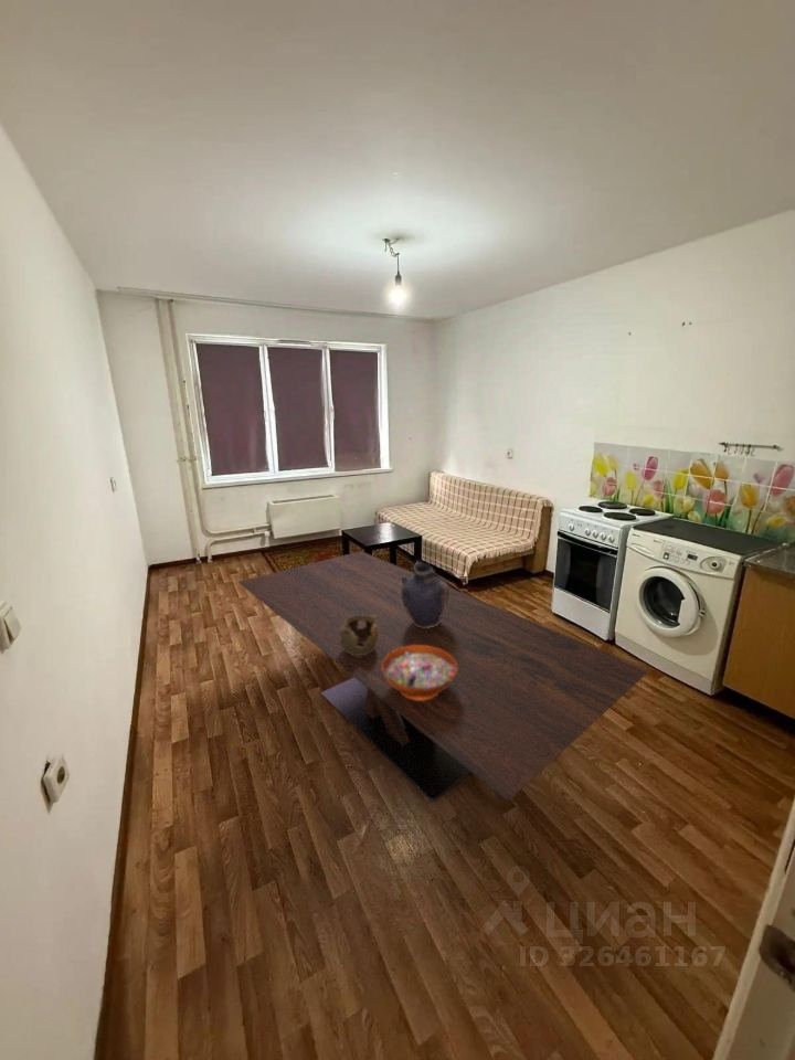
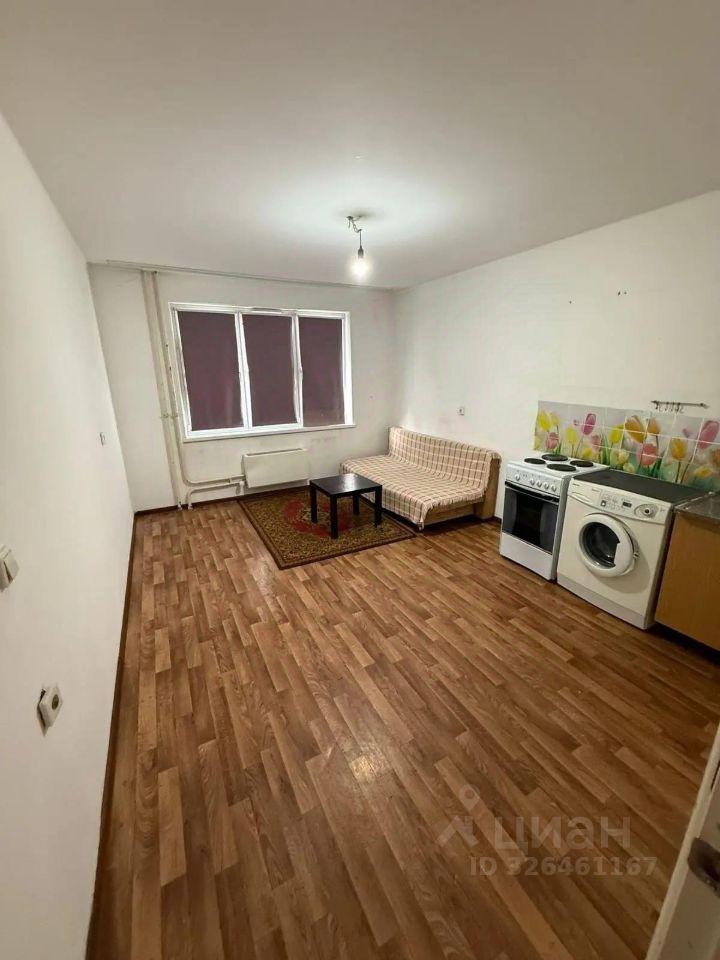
- teapot [339,615,379,656]
- vase [401,560,449,628]
- decorative bowl [382,645,457,700]
- dining table [237,550,650,802]
